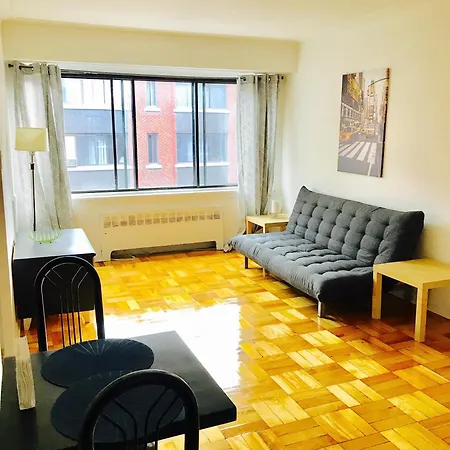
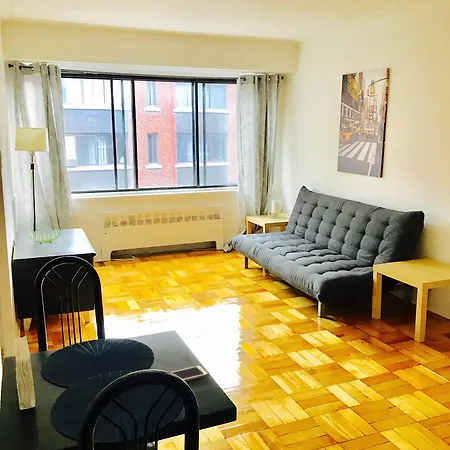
+ cell phone [170,364,210,383]
